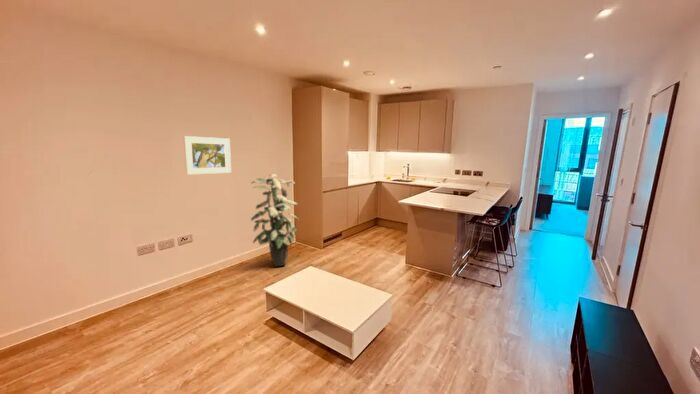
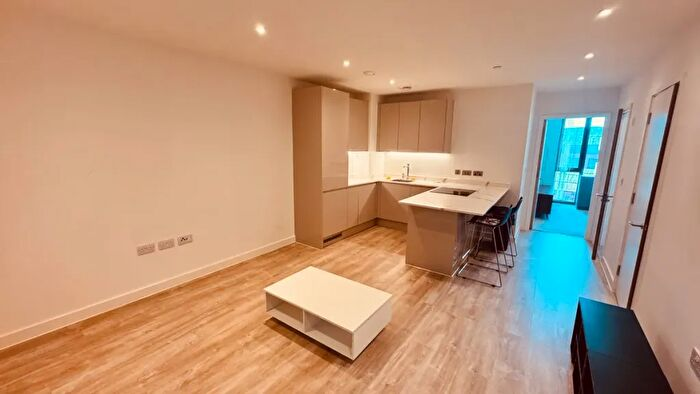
- indoor plant [250,173,300,267]
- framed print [183,135,232,176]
